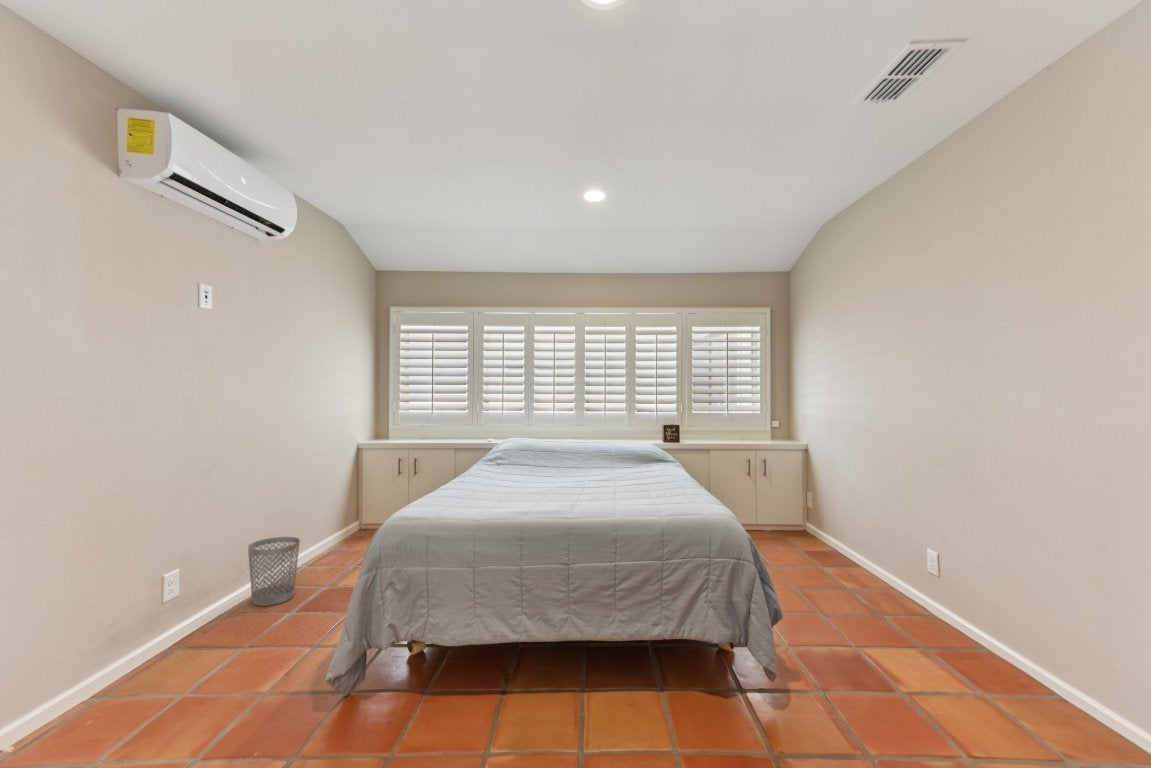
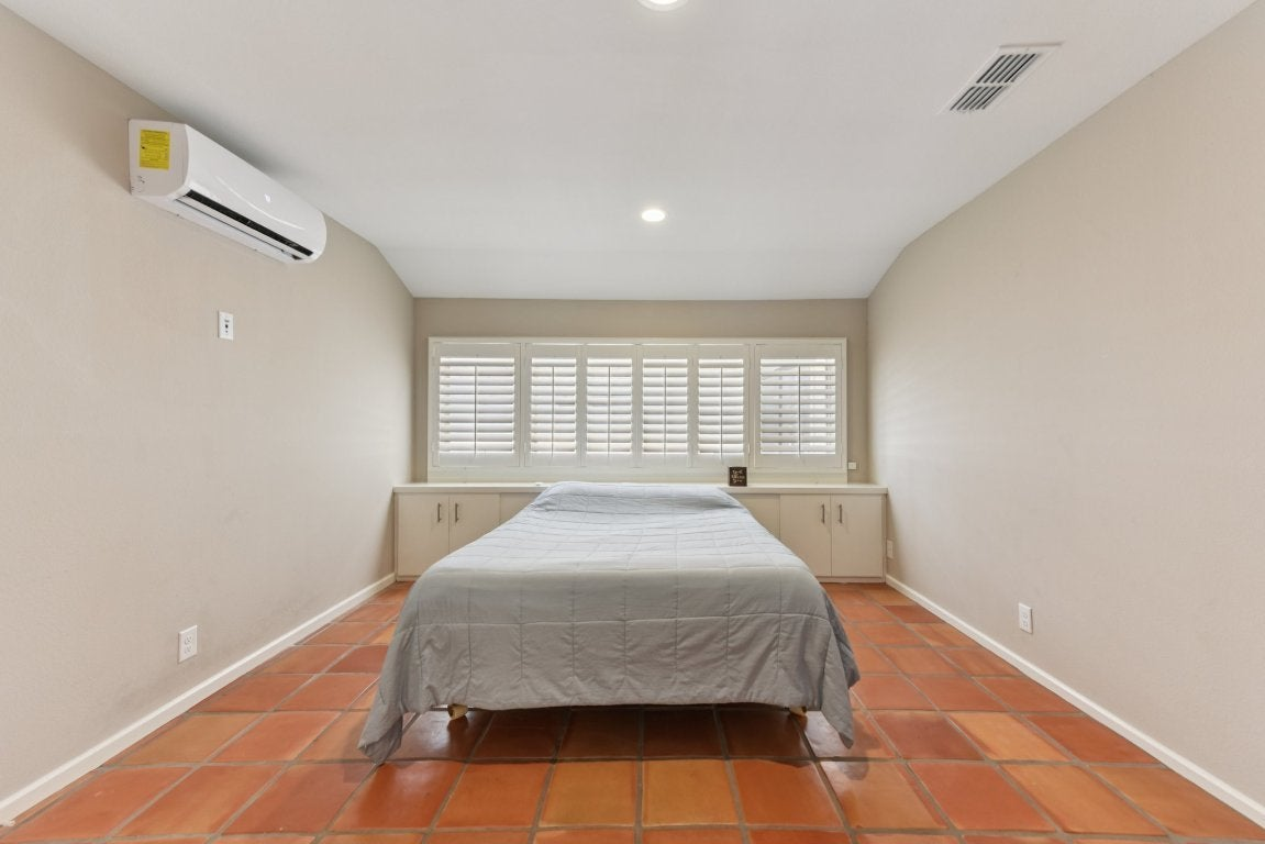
- wastebasket [247,536,301,607]
